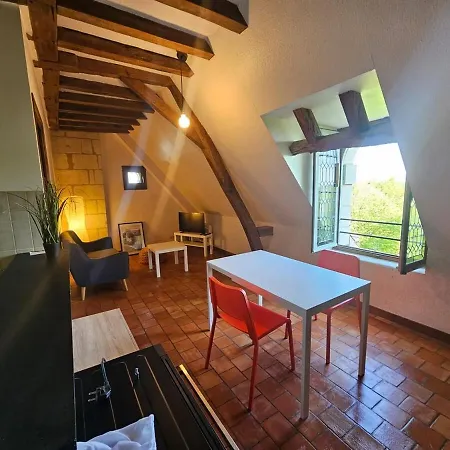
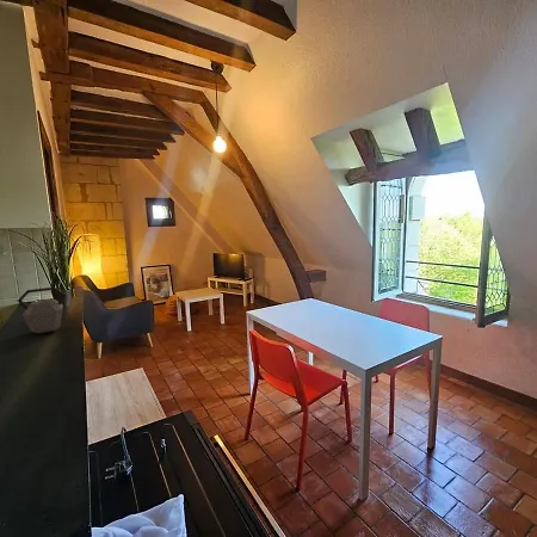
+ kettle [17,286,67,334]
